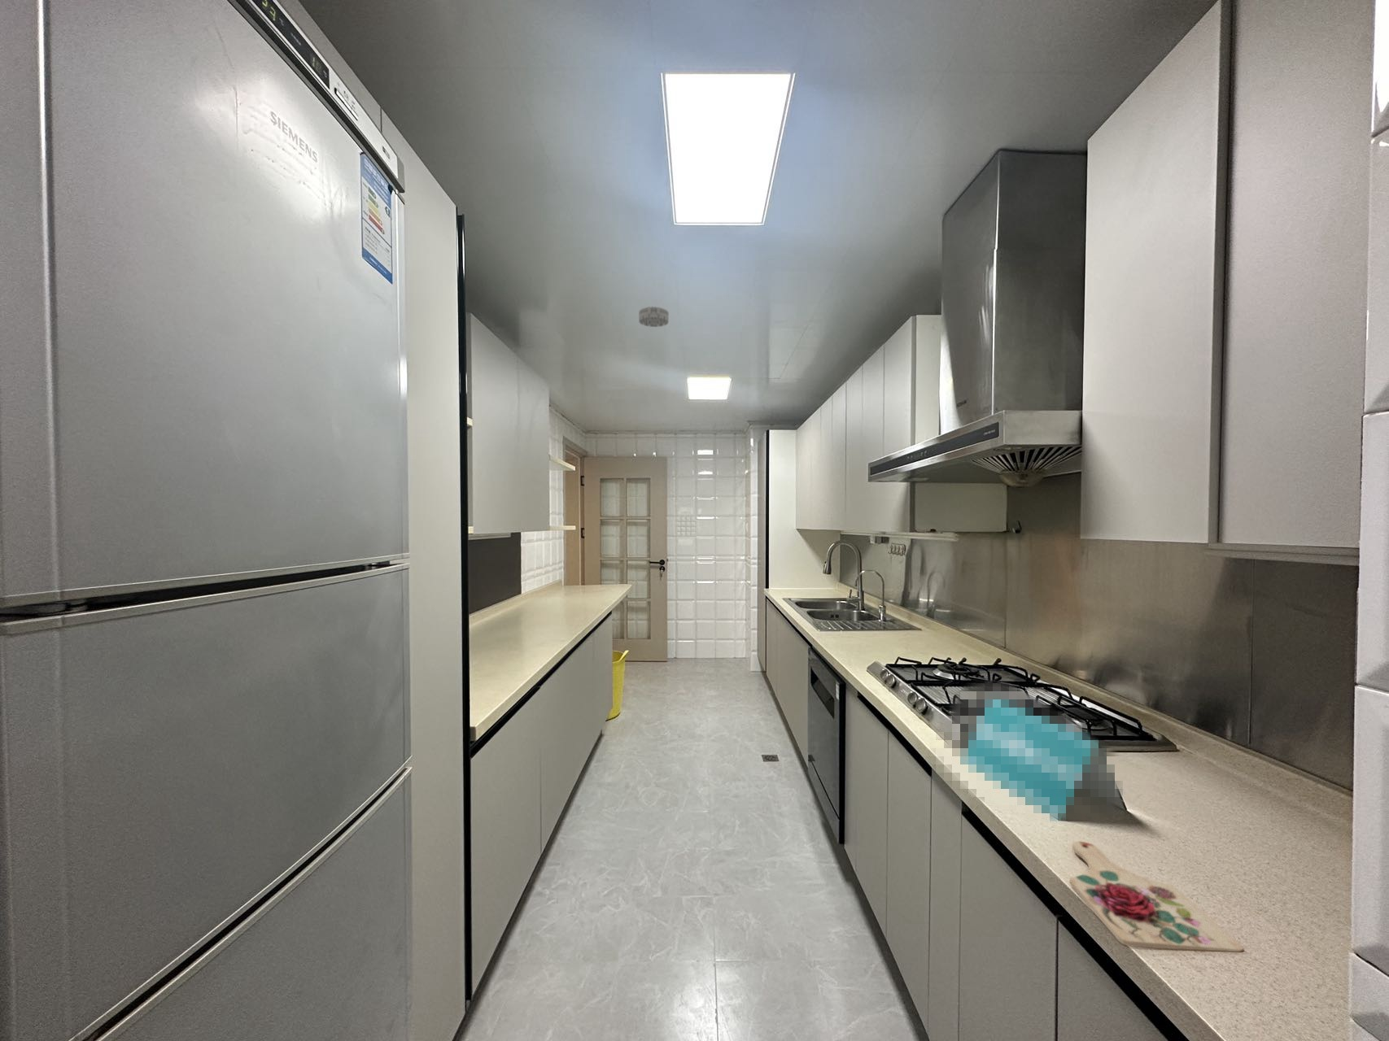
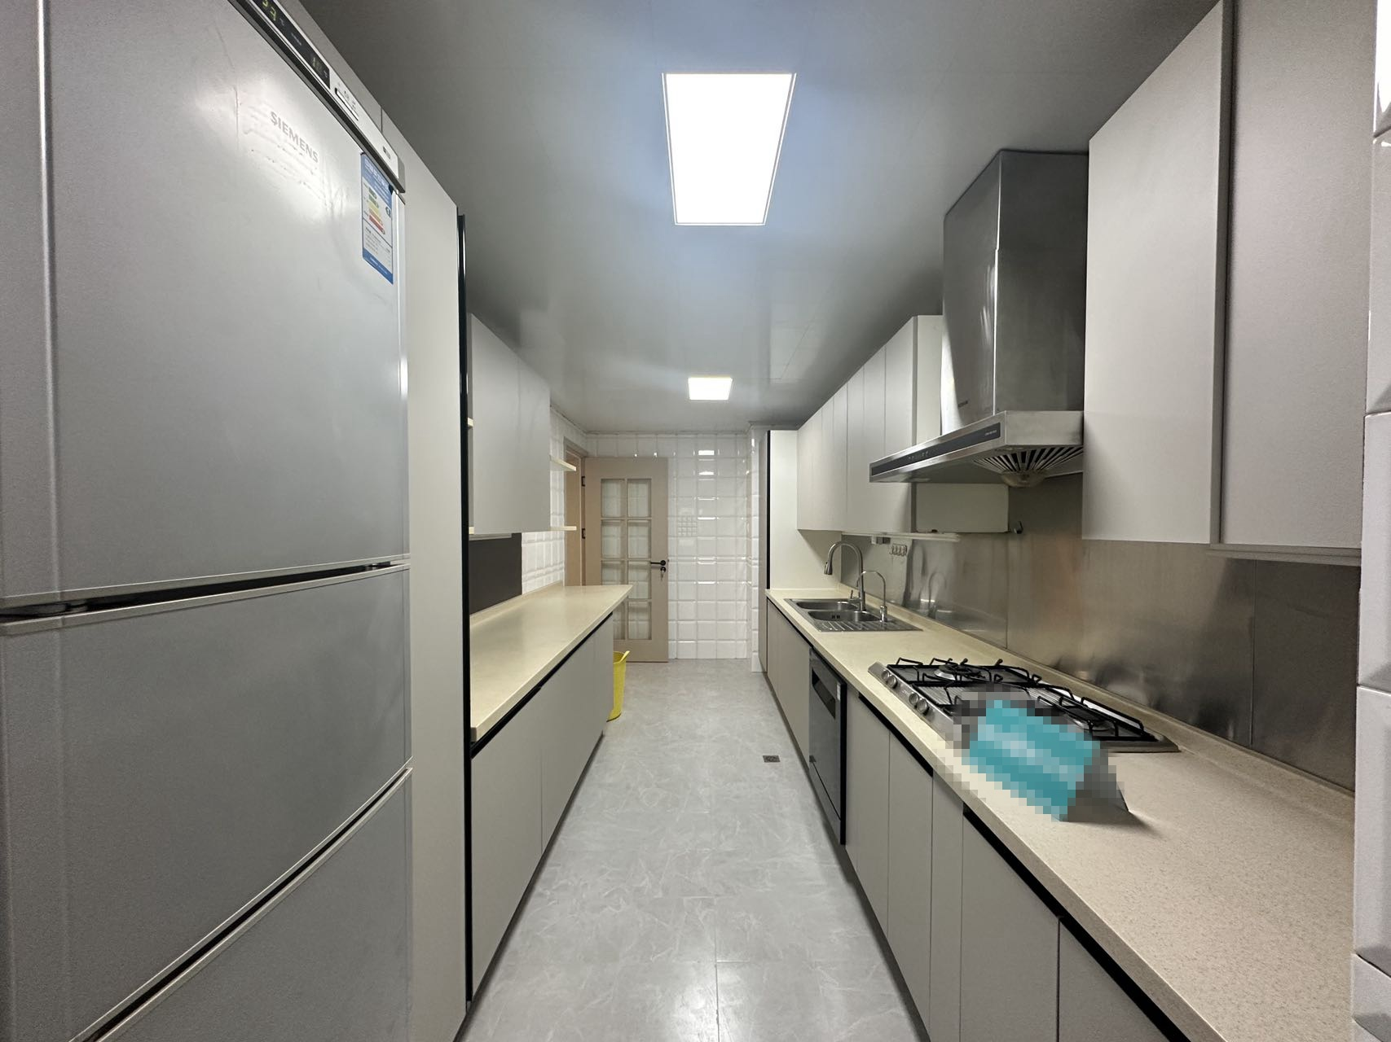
- cutting board [1069,841,1245,952]
- smoke detector [638,306,669,328]
